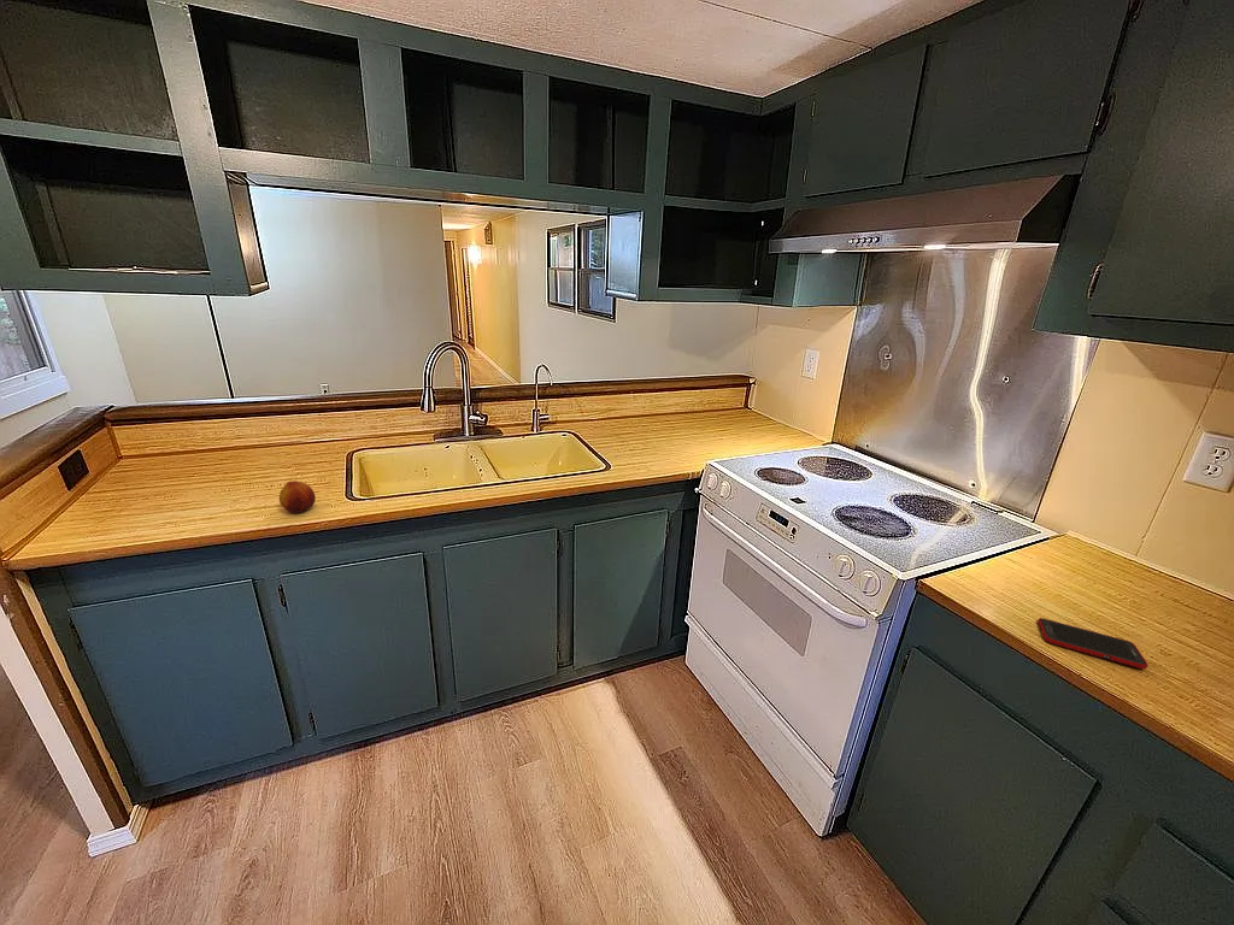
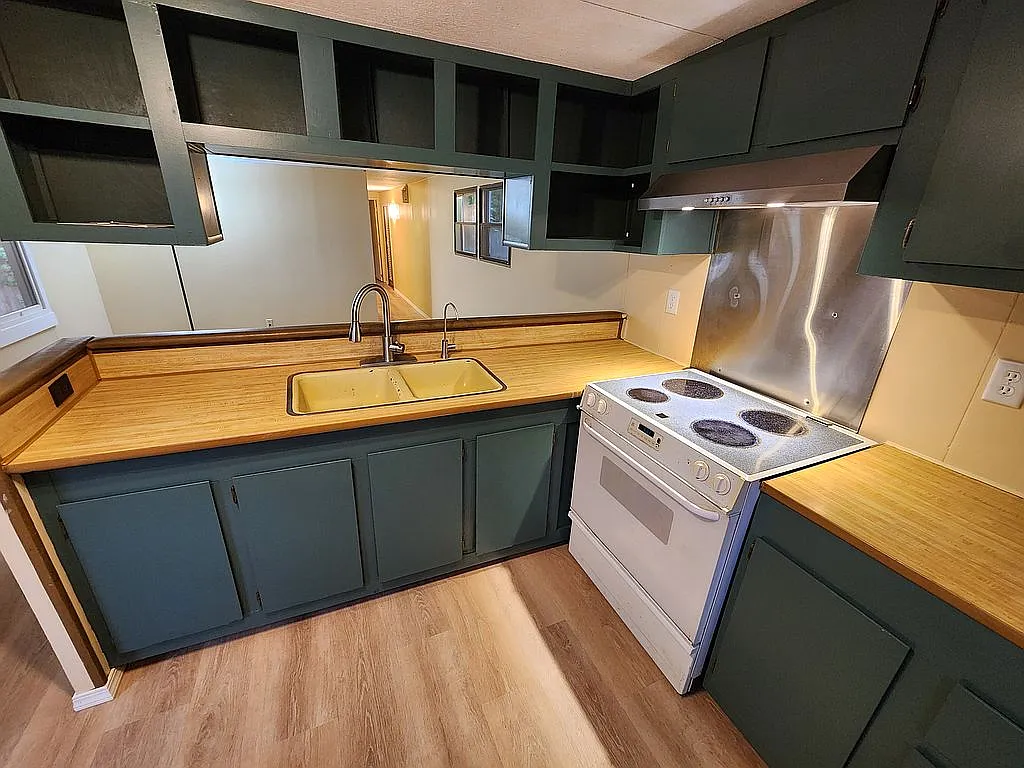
- fruit [278,481,317,514]
- cell phone [1036,617,1148,670]
